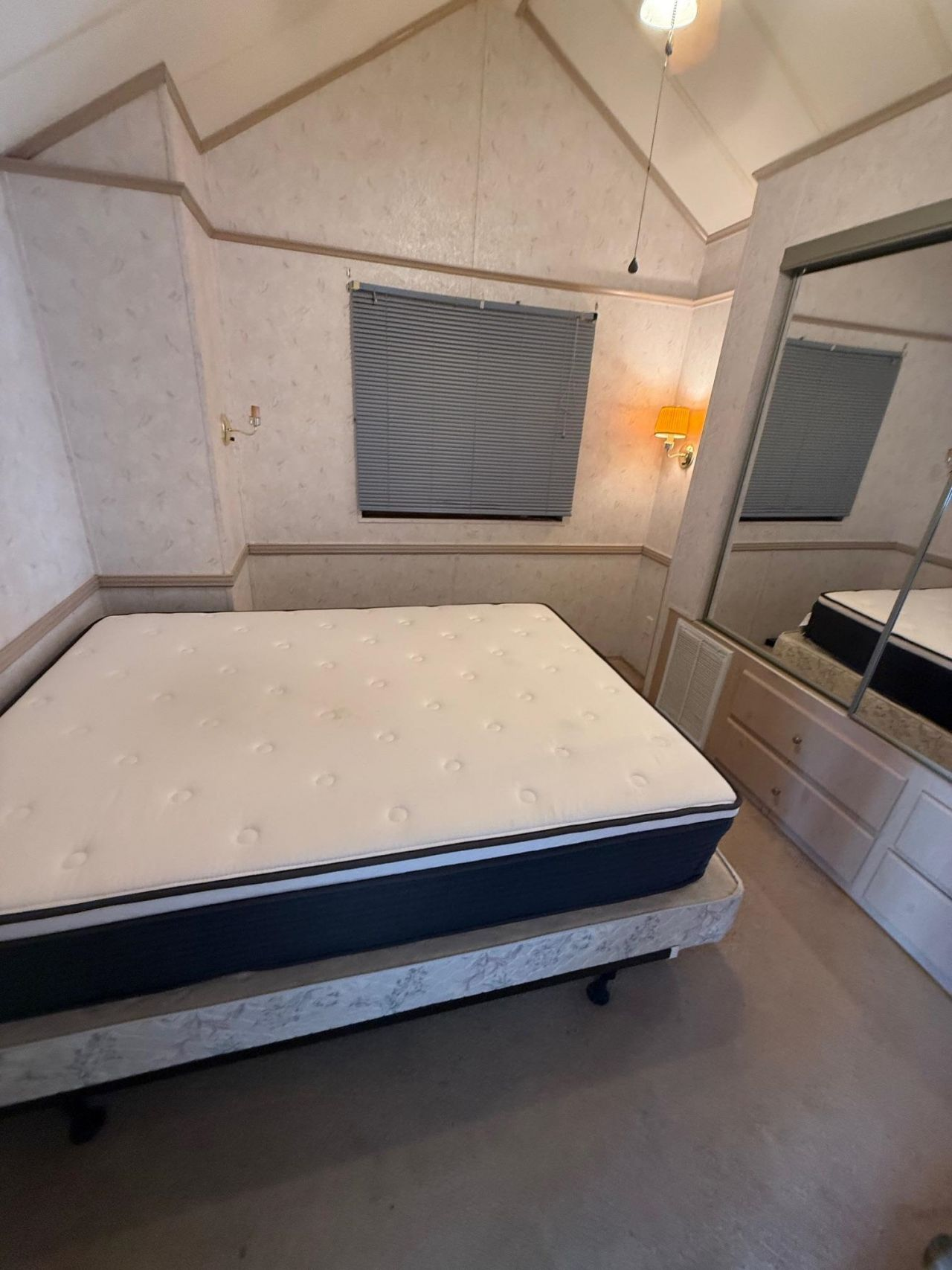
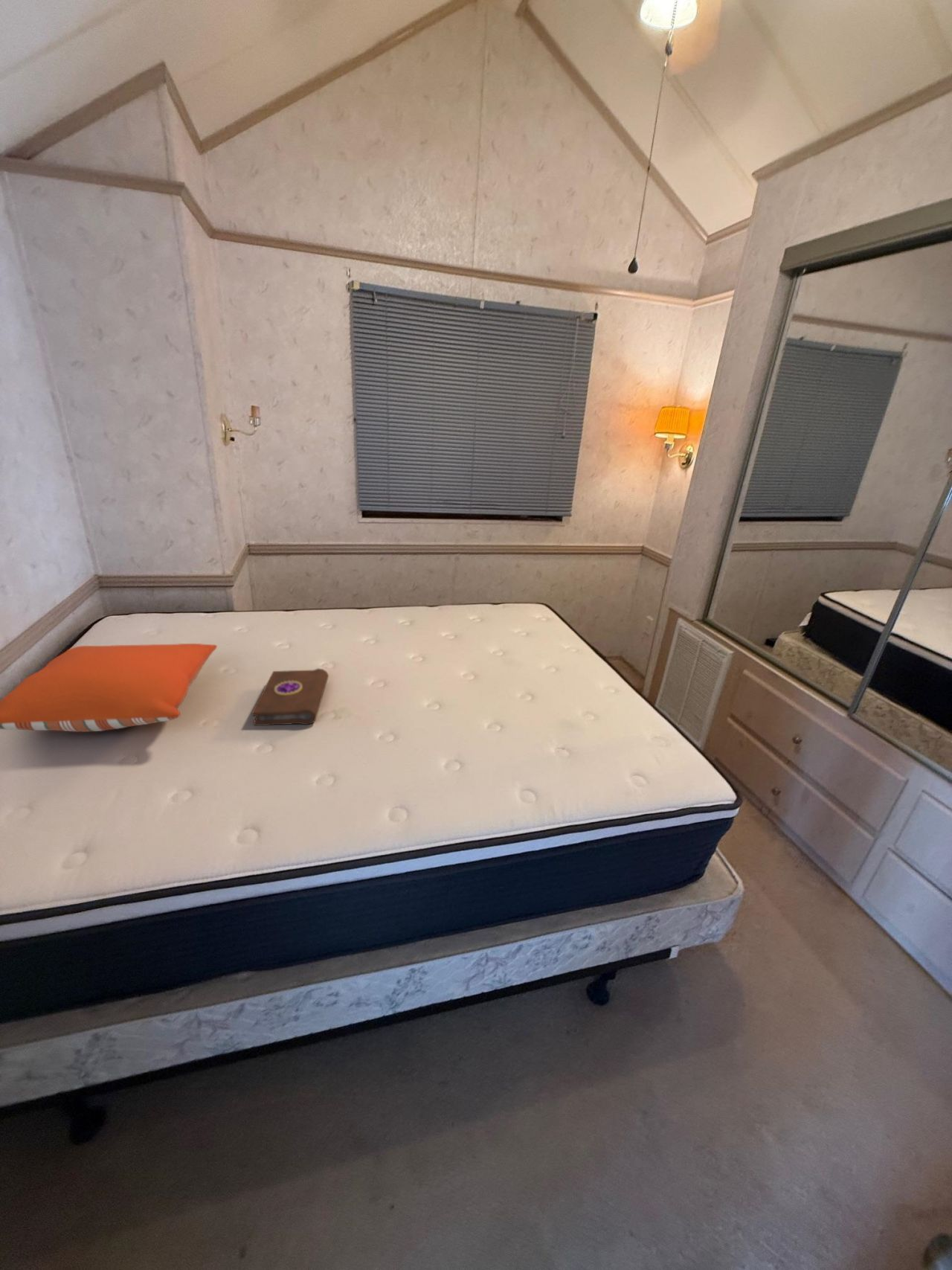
+ book [251,667,329,726]
+ pillow [0,643,218,733]
